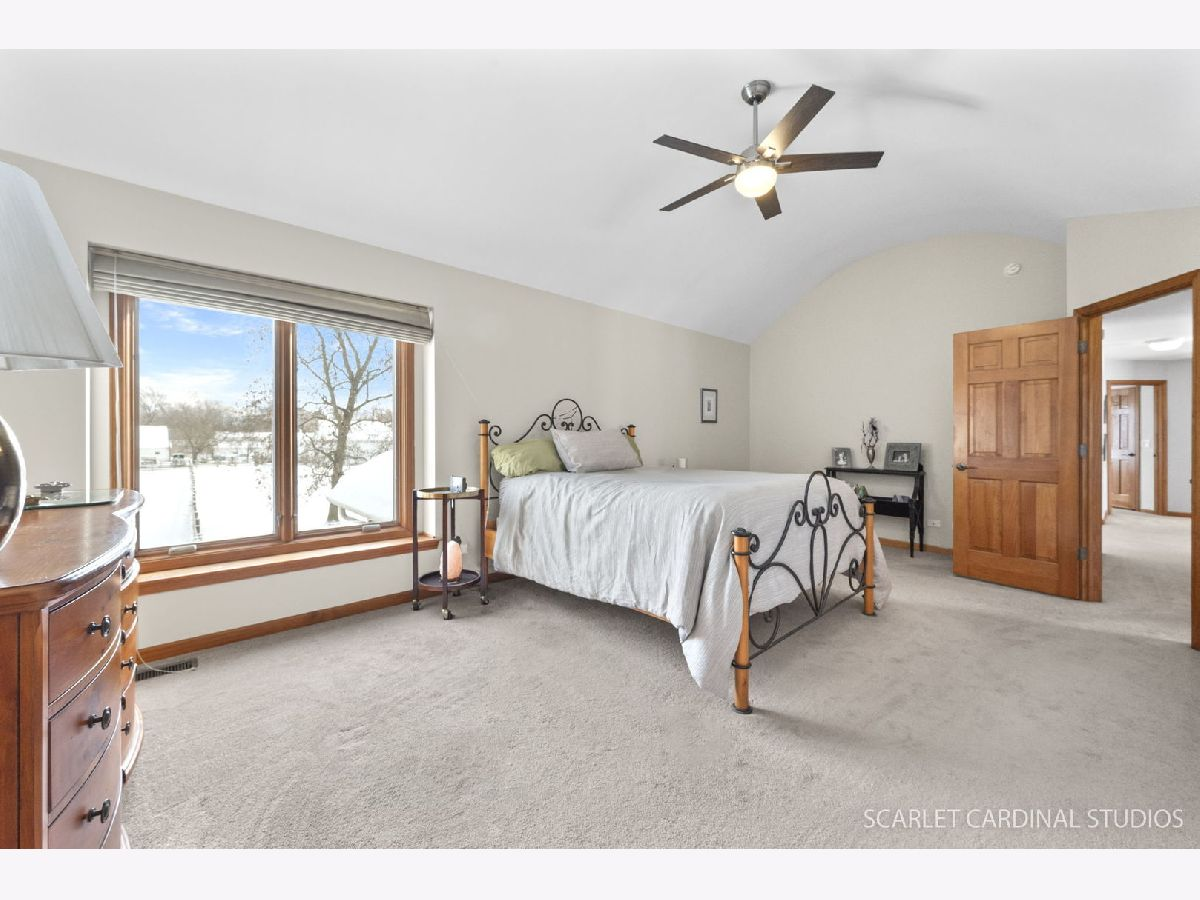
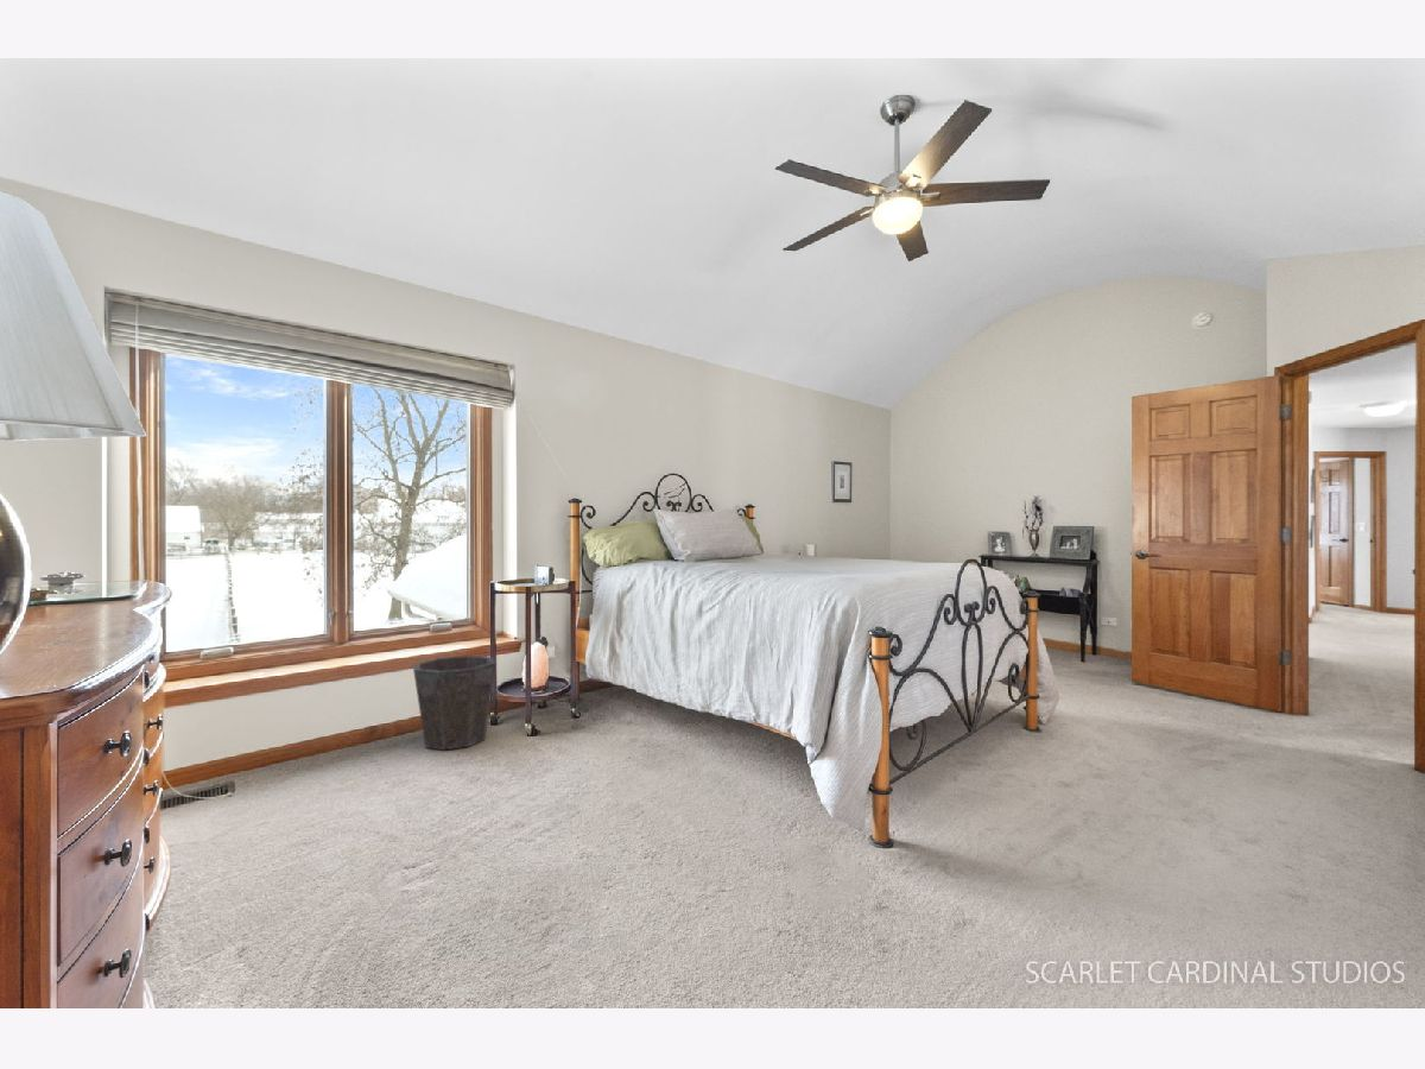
+ waste bin [412,654,496,751]
